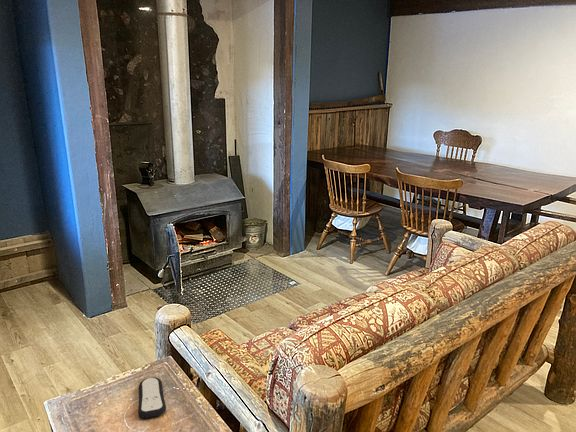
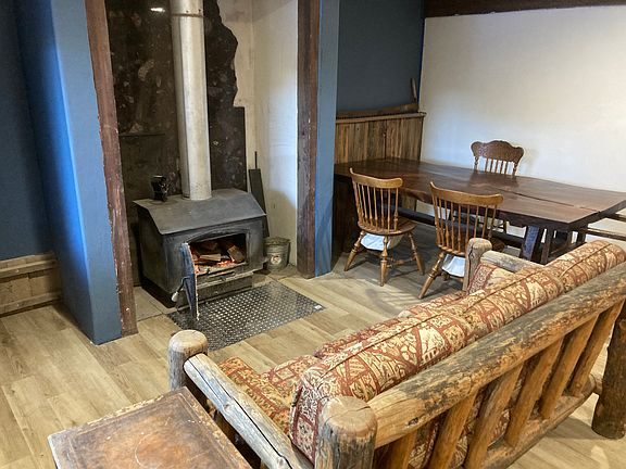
- remote control [137,376,167,419]
